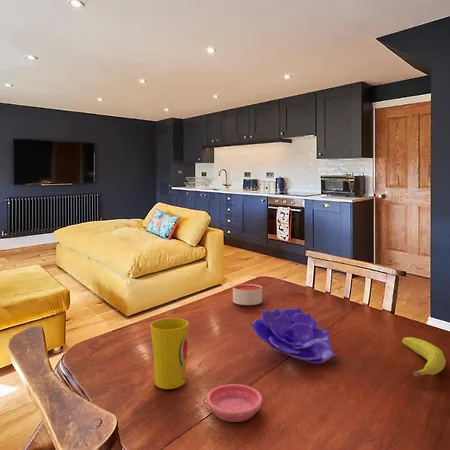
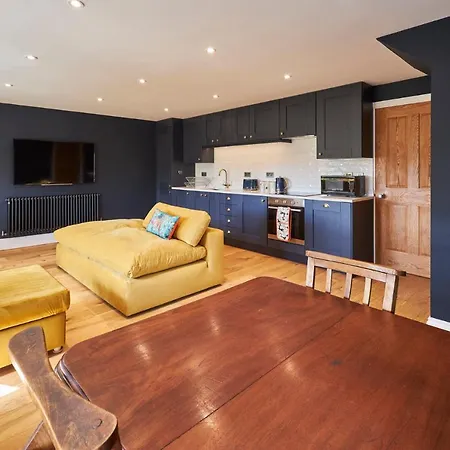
- candle [232,283,263,306]
- saucer [206,383,263,423]
- fruit [401,336,447,378]
- decorative bowl [249,305,338,365]
- cup [149,317,190,390]
